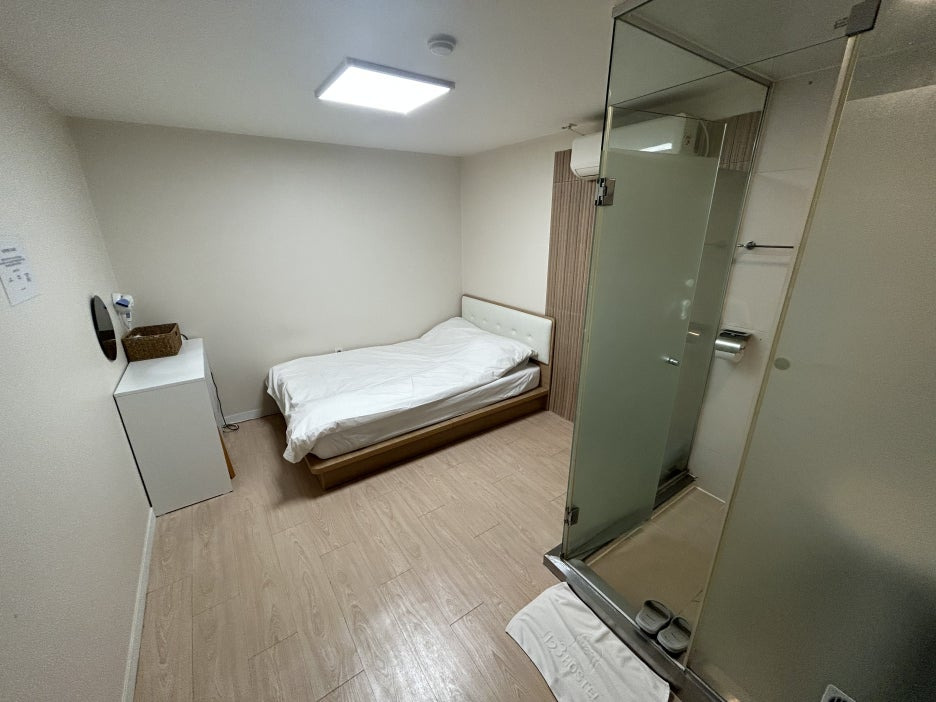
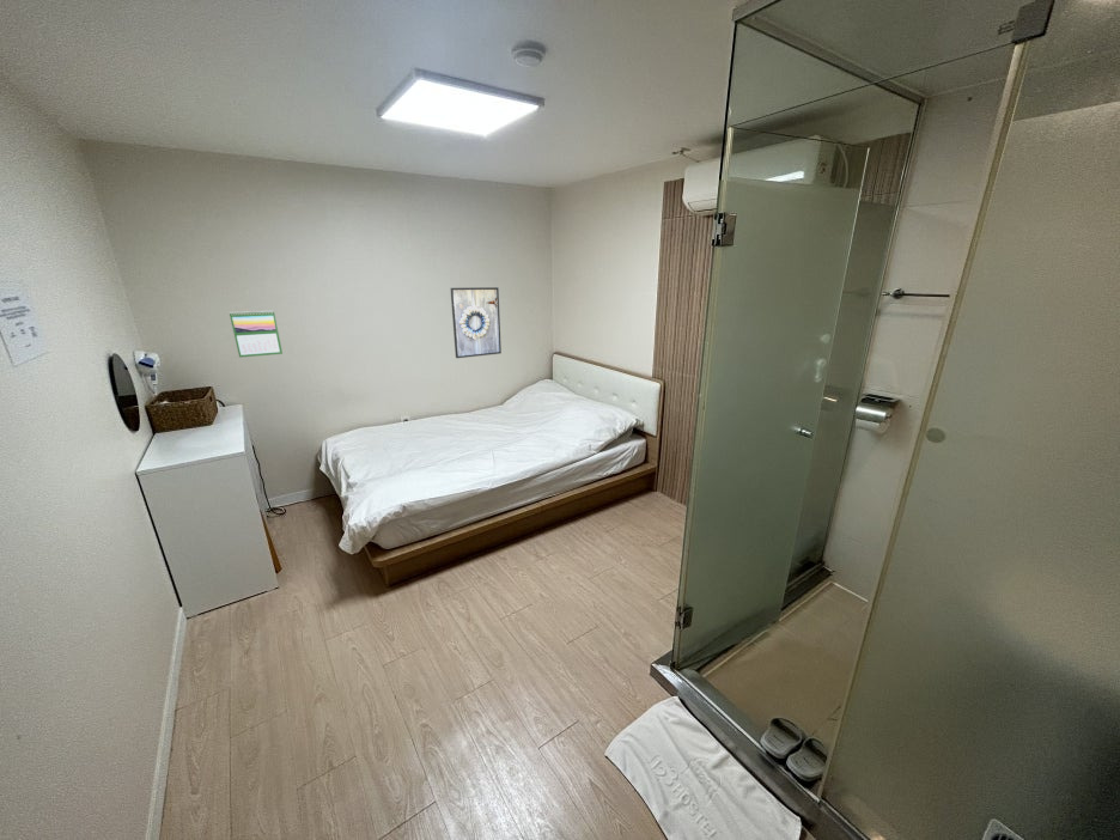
+ calendar [229,309,284,359]
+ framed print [450,286,503,359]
